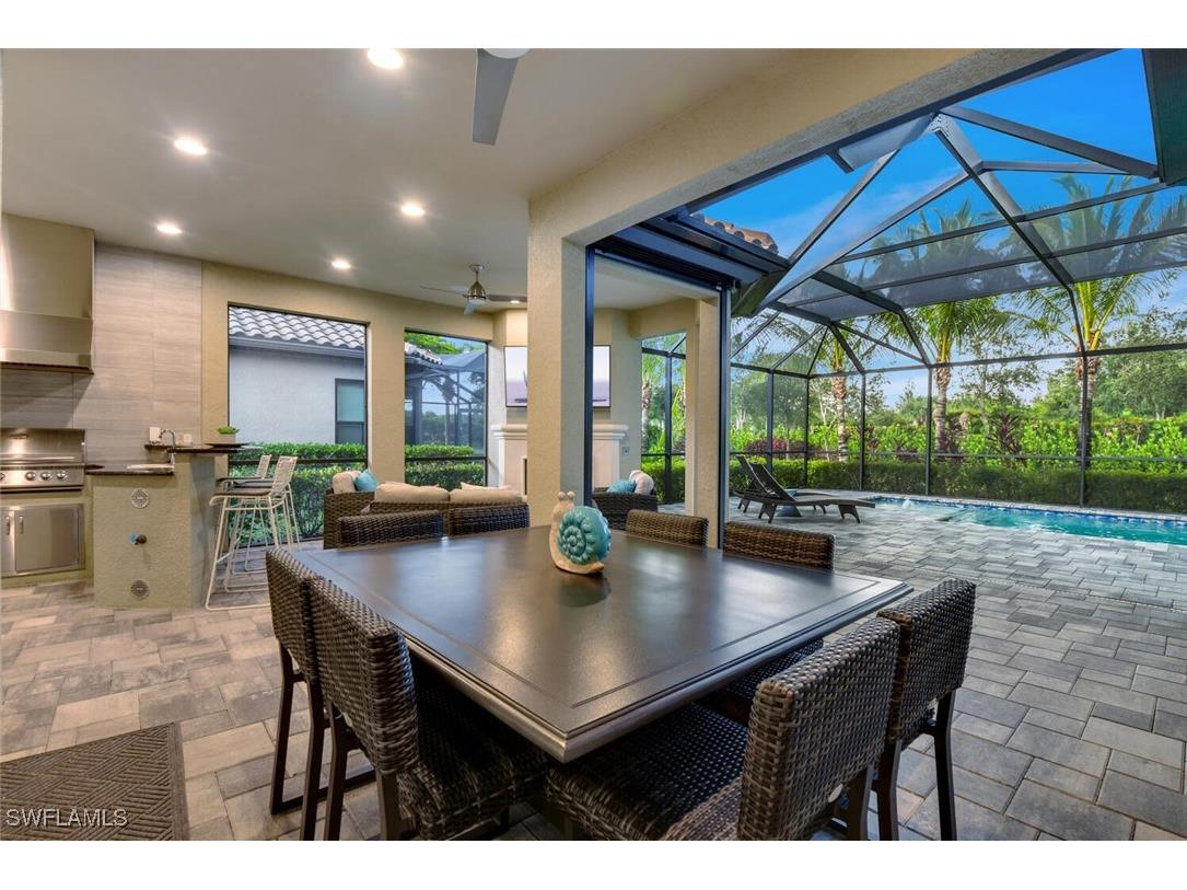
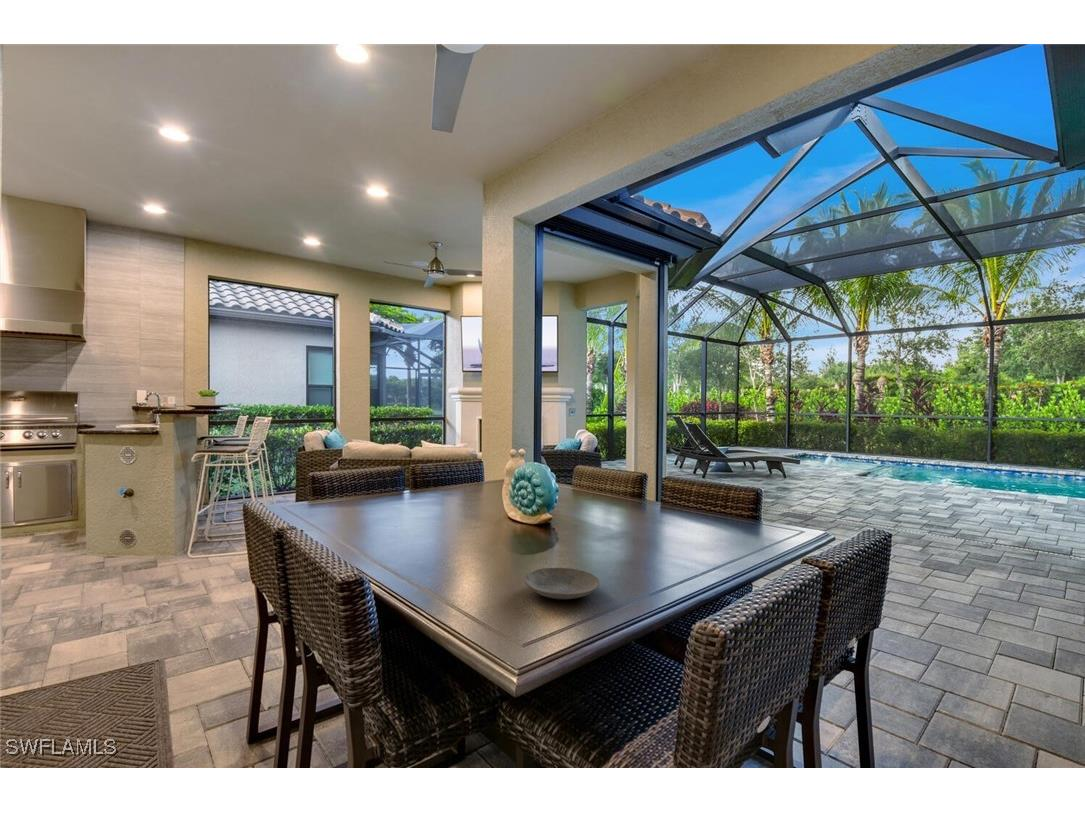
+ plate [523,567,601,600]
